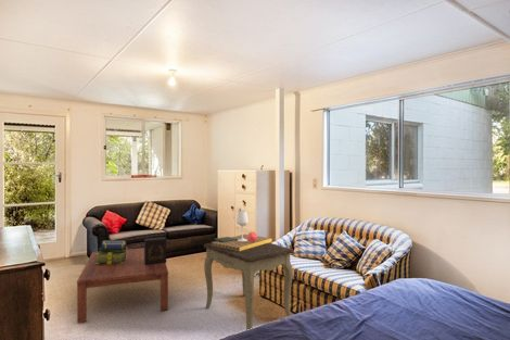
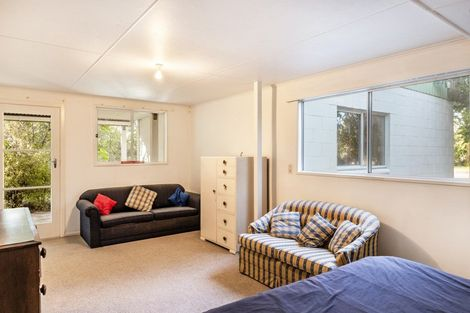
- stack of books [95,240,128,264]
- cocktail glass [211,207,272,251]
- side table [203,242,294,331]
- decorative box [143,236,167,265]
- coffee table [76,247,169,324]
